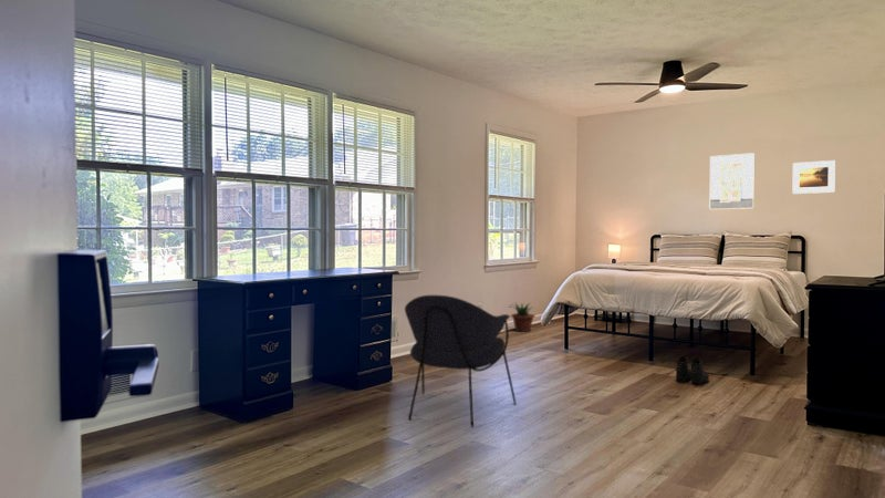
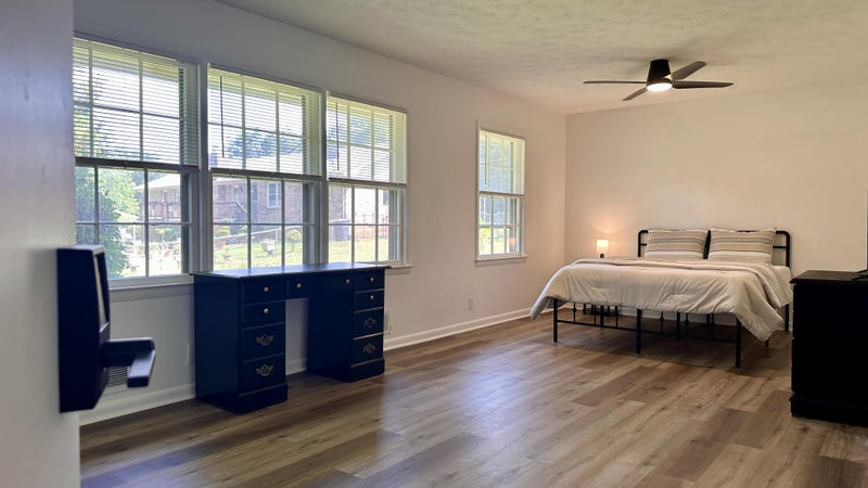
- boots [675,355,710,385]
- potted plant [507,301,537,333]
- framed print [791,159,836,195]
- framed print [708,152,756,210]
- chair [404,294,518,428]
